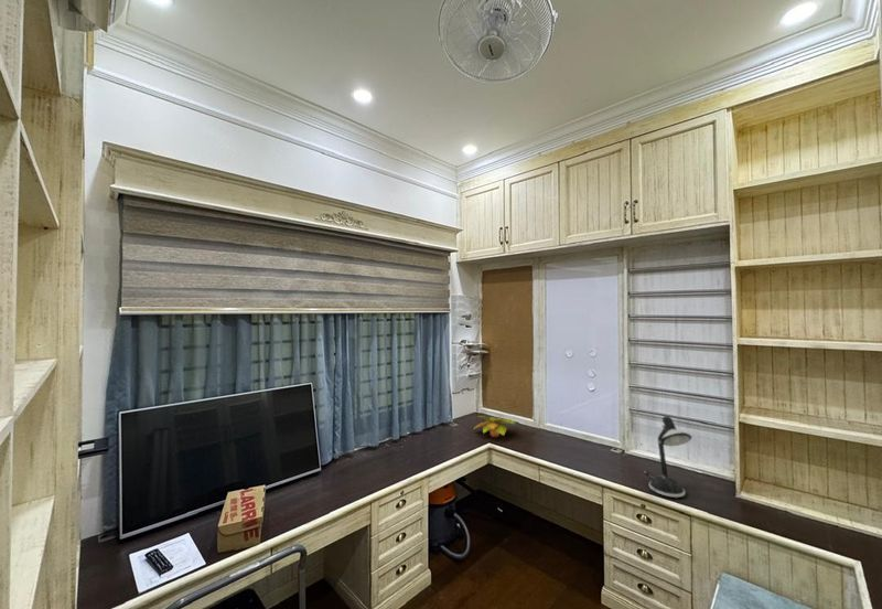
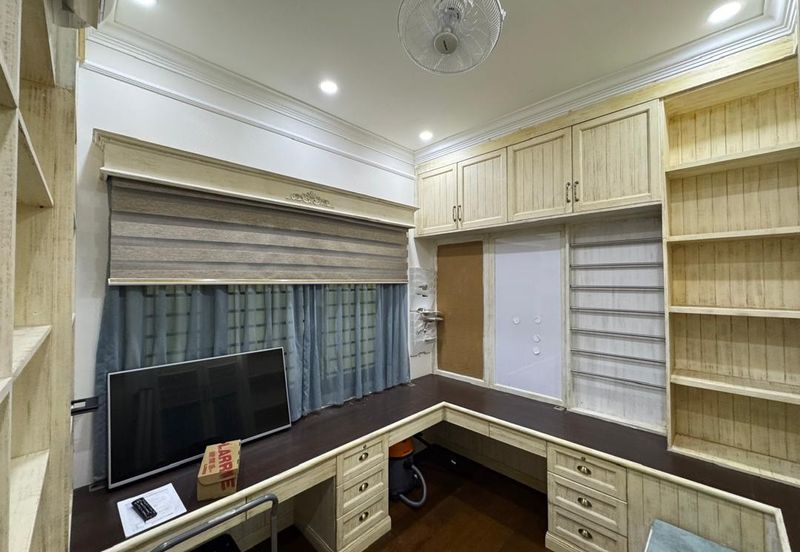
- desk lamp [644,415,692,499]
- plant [474,413,516,438]
